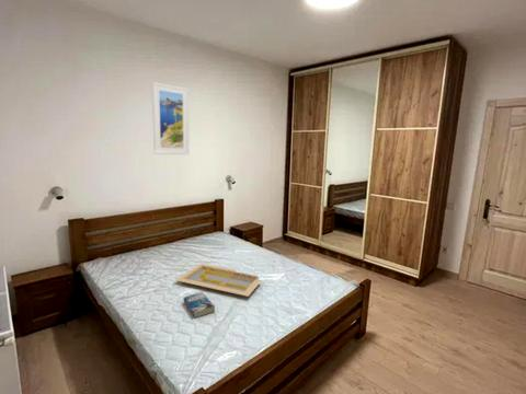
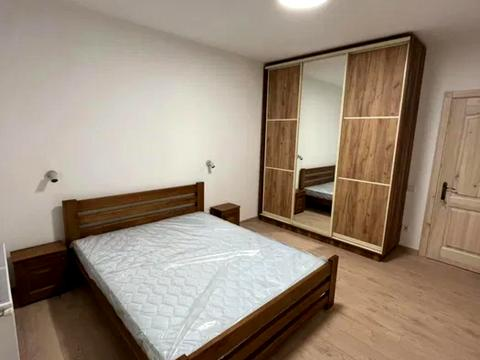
- book [183,291,216,318]
- serving tray [175,263,262,298]
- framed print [151,81,191,155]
